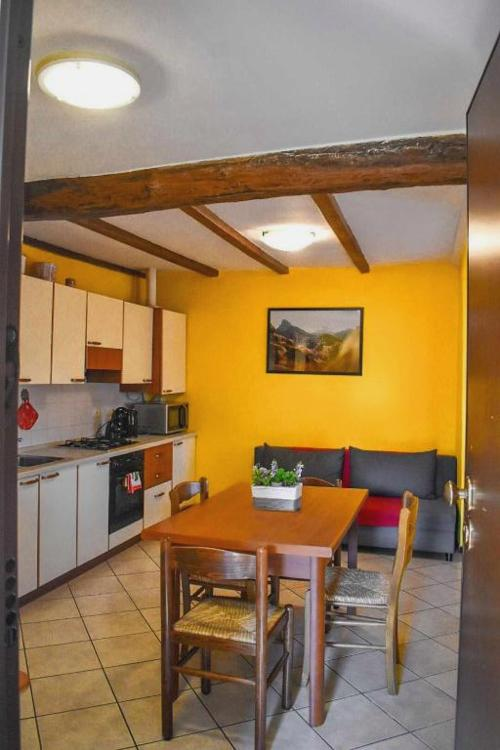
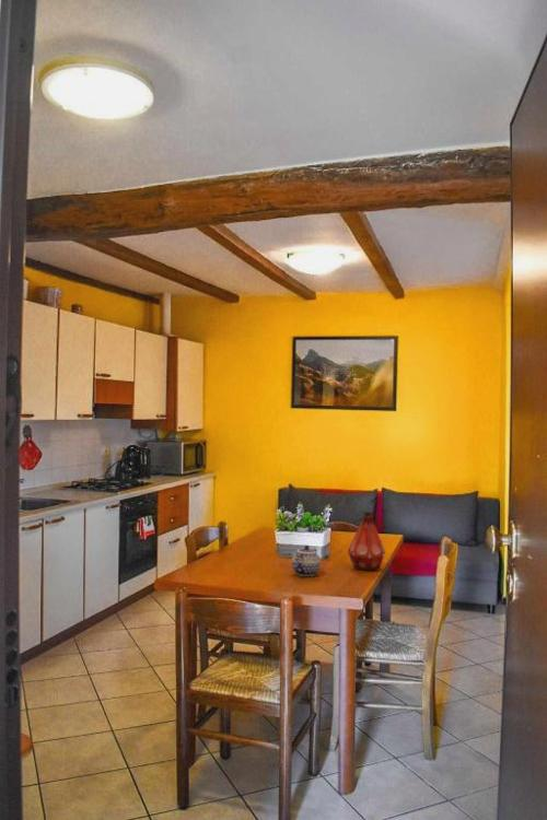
+ bottle [347,511,386,572]
+ teapot [291,544,322,577]
